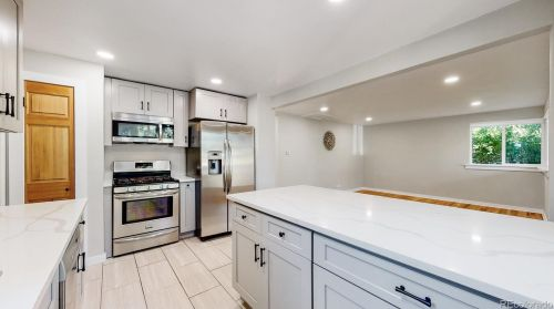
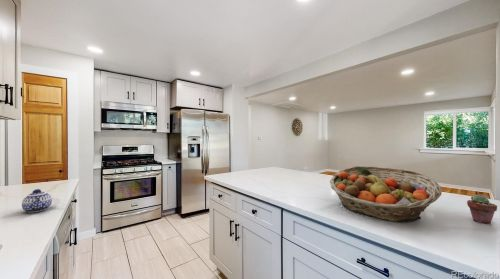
+ teapot [21,188,53,213]
+ potted succulent [466,194,498,225]
+ fruit basket [329,165,443,223]
